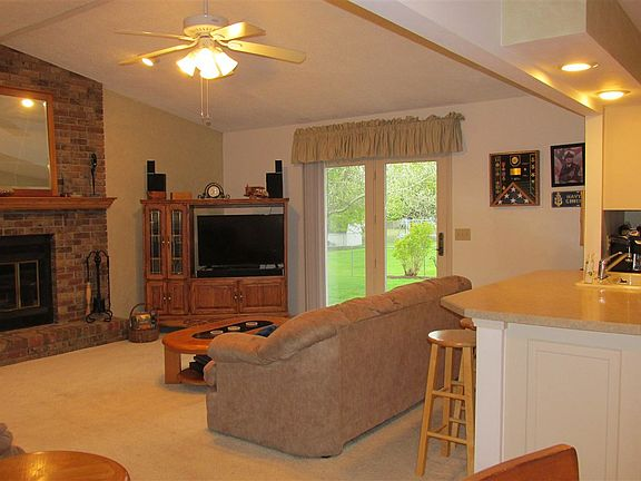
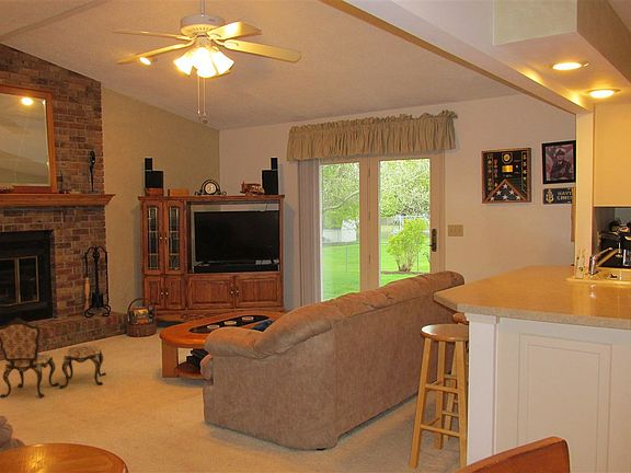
+ armchair [0,318,107,399]
